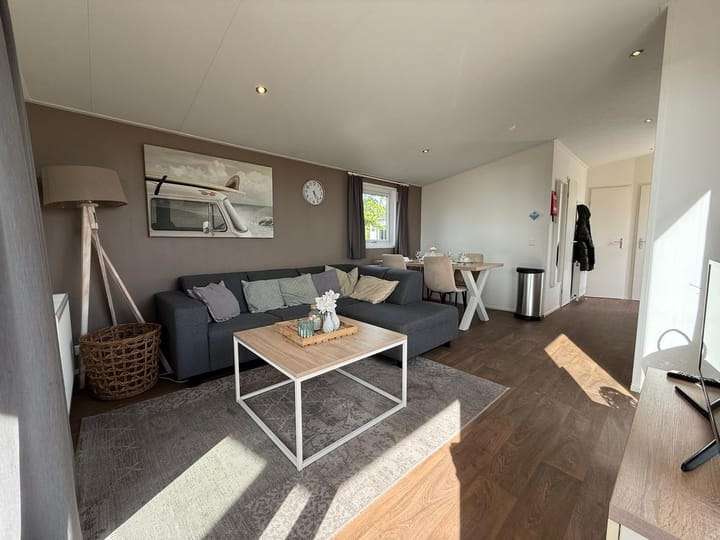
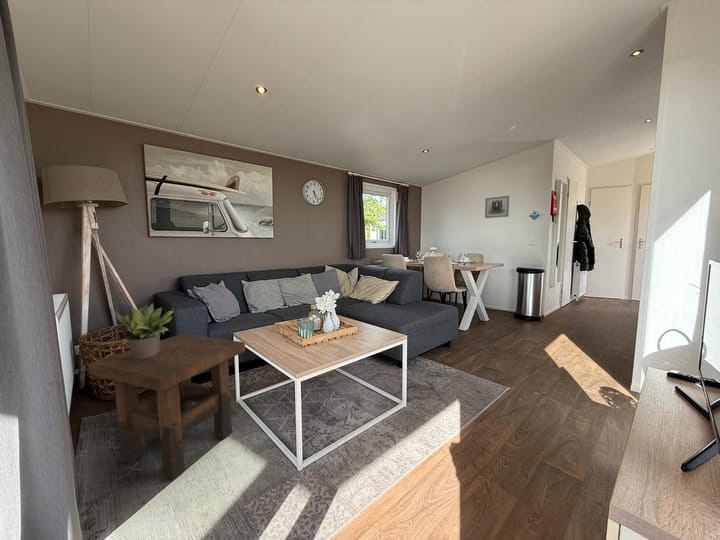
+ side table [87,333,246,481]
+ wall art [484,195,510,219]
+ potted plant [115,302,175,360]
